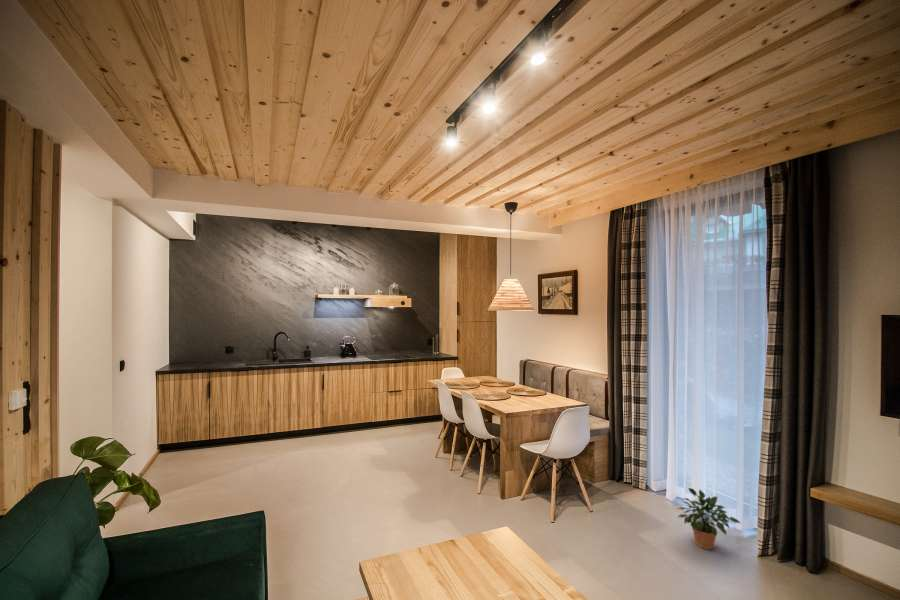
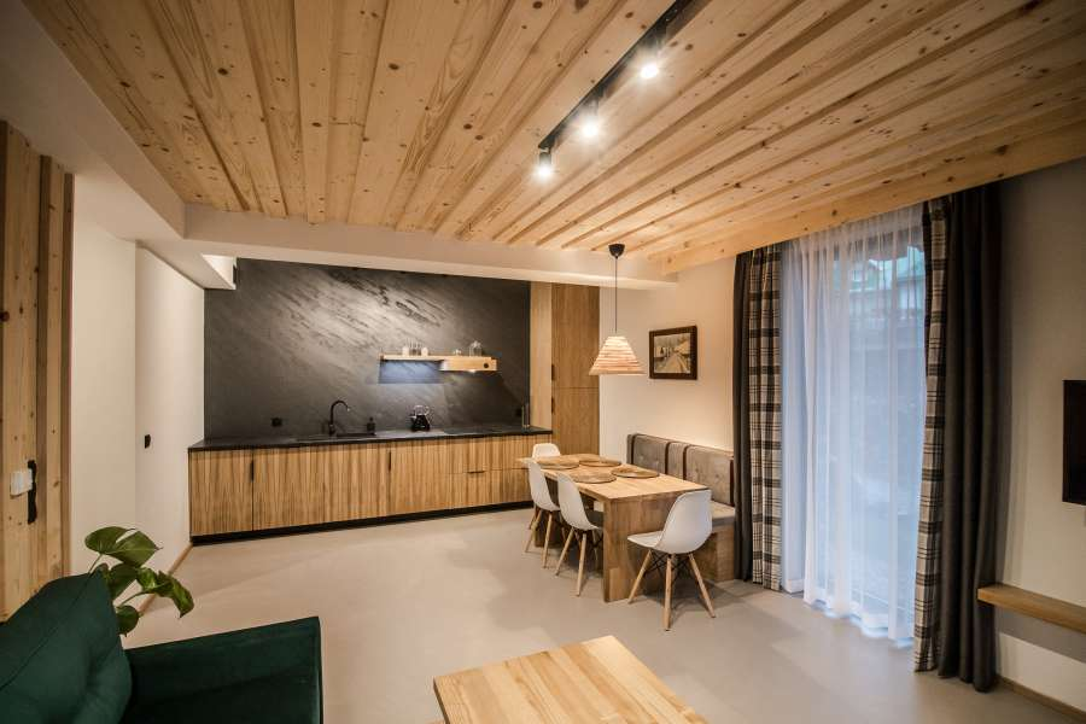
- potted plant [676,487,742,550]
